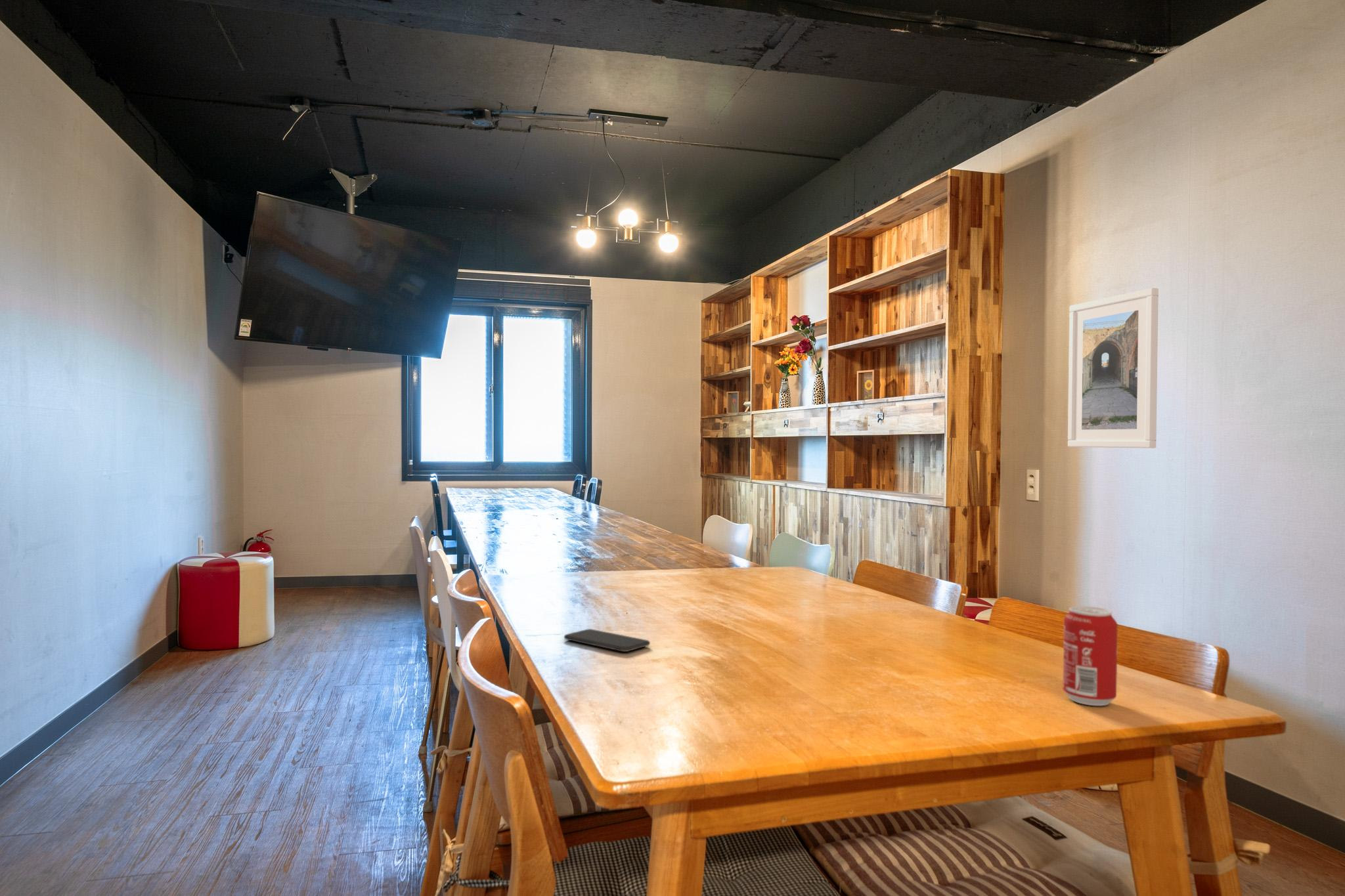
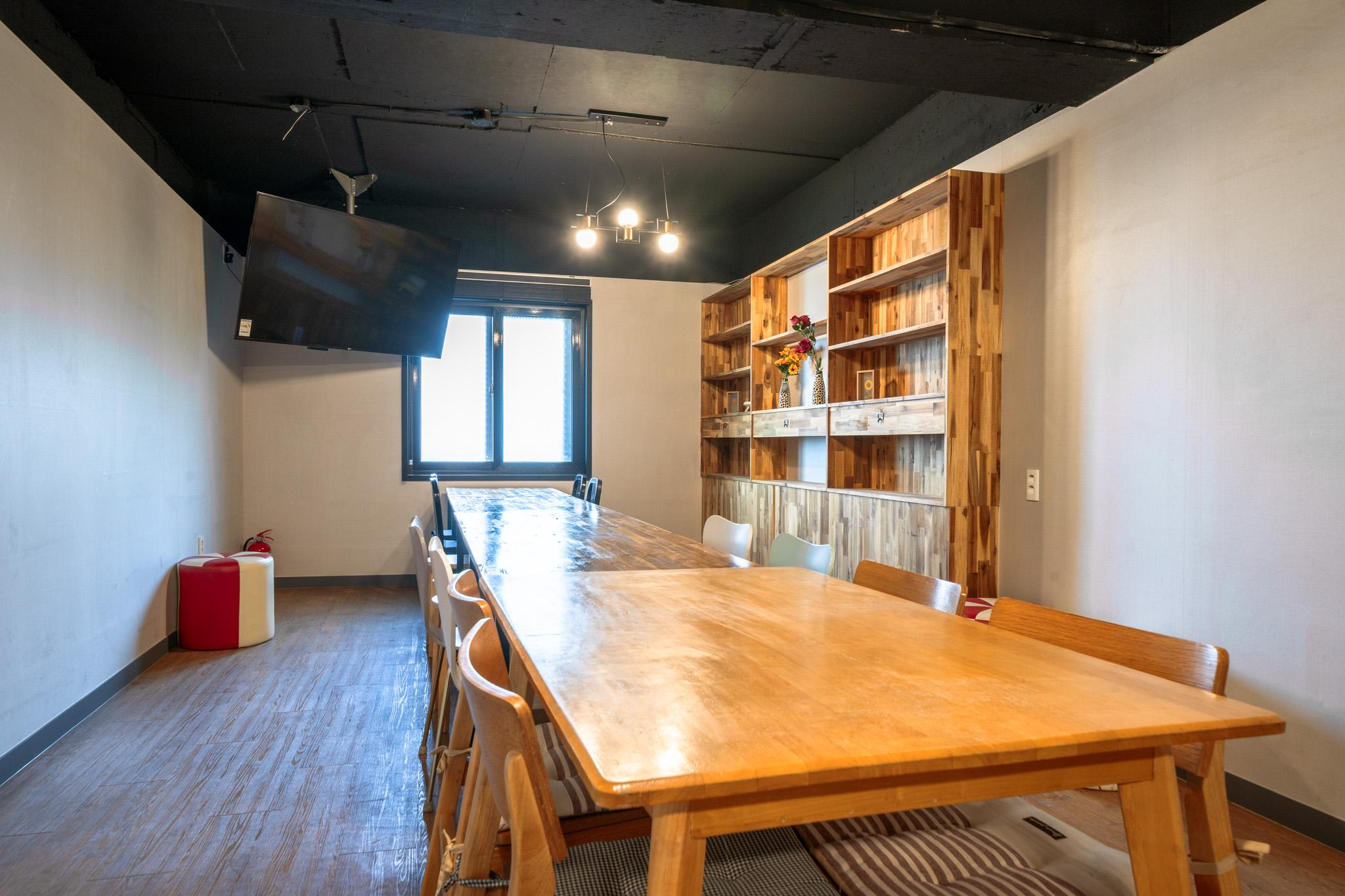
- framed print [1067,288,1159,449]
- beverage can [1062,605,1118,706]
- smartphone [563,628,651,652]
